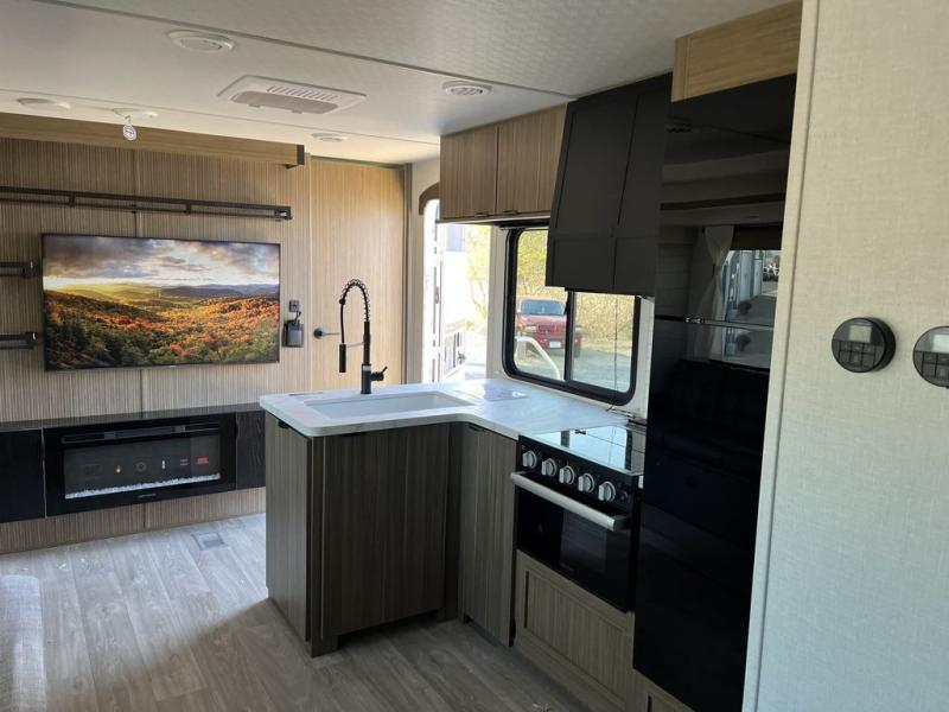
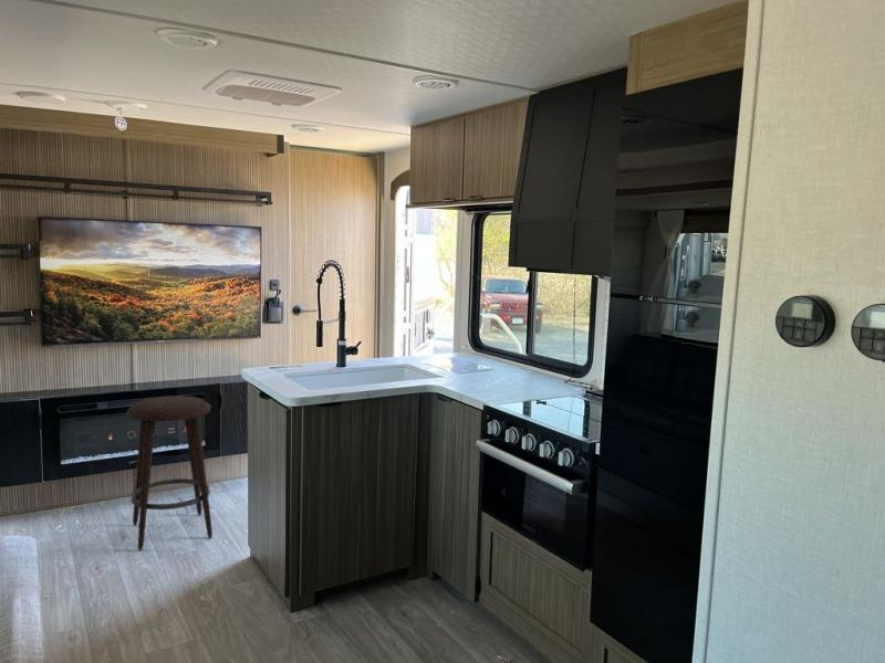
+ stool [125,394,214,551]
